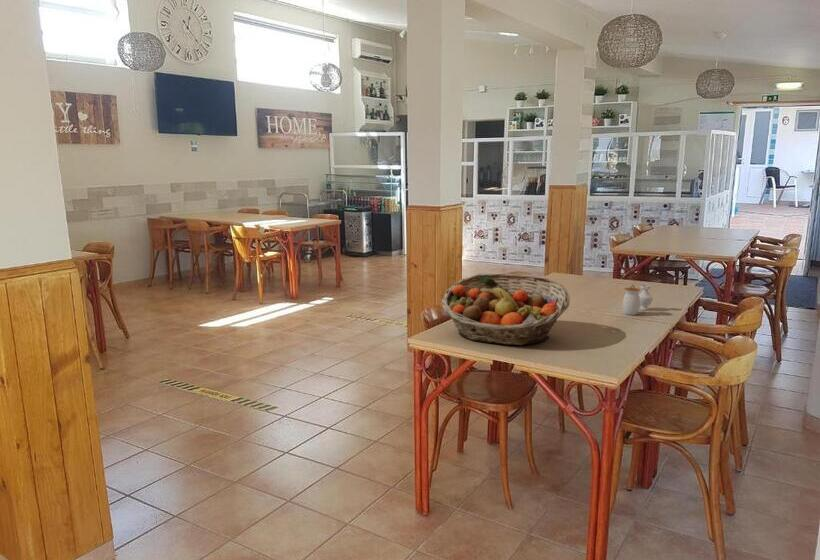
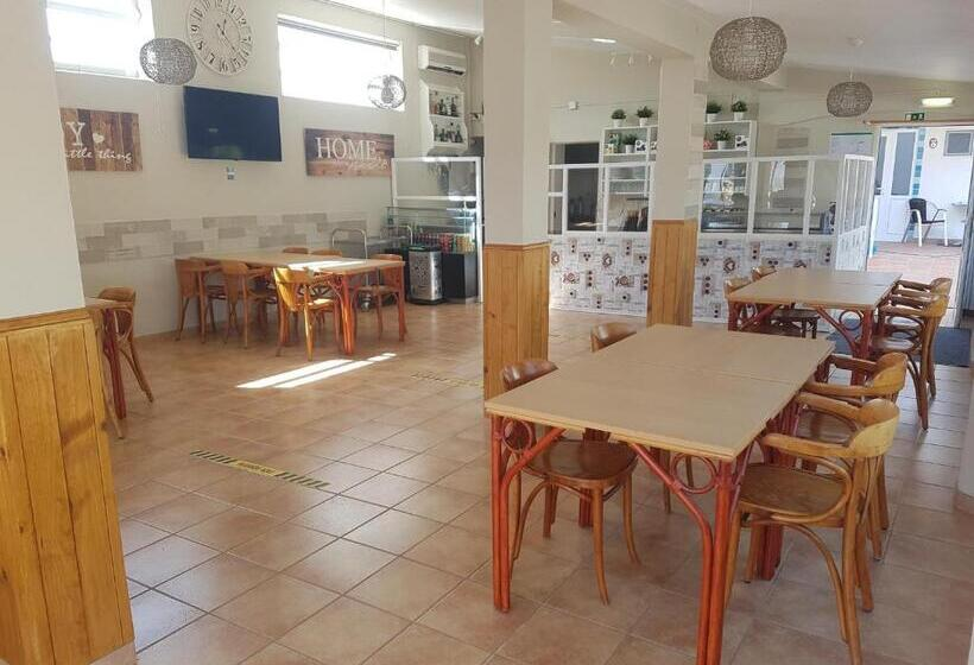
- fruit basket [440,273,571,346]
- jar [622,284,654,316]
